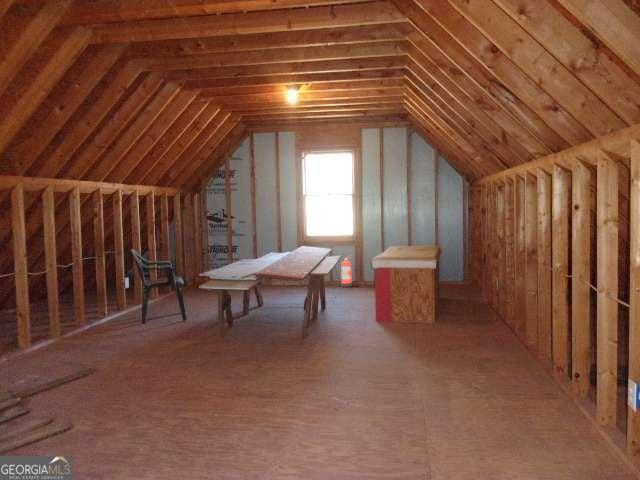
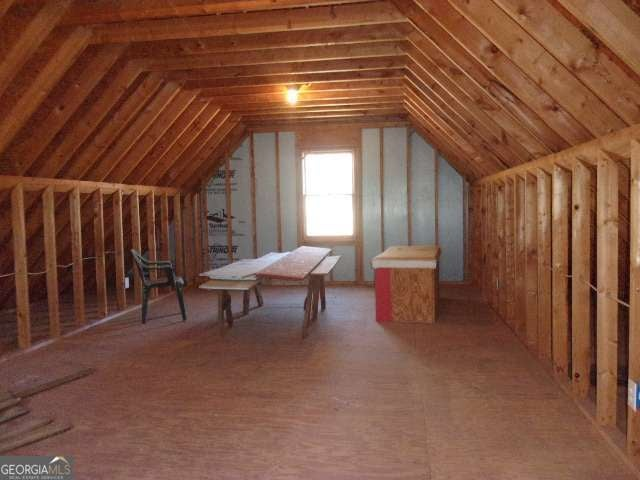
- fire extinguisher [334,254,353,288]
